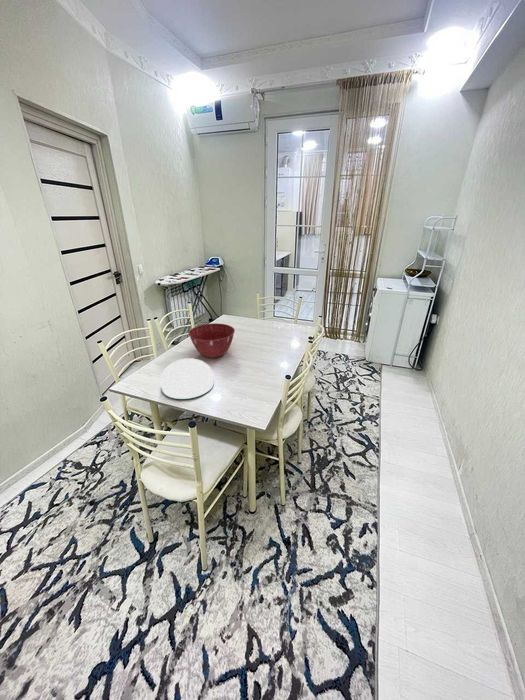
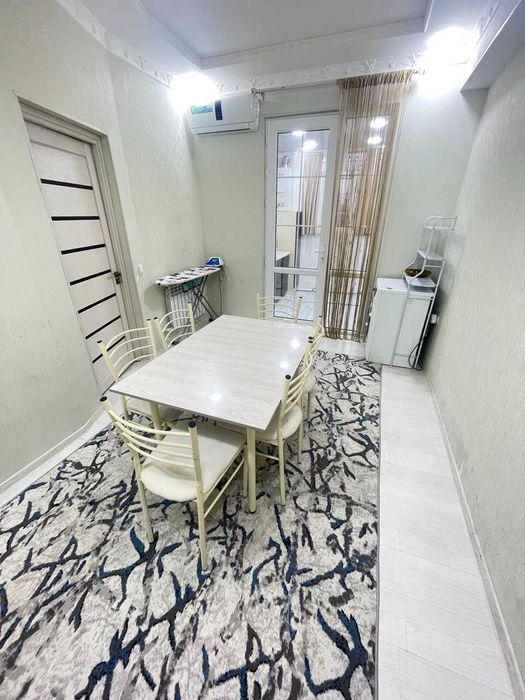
- mixing bowl [188,322,236,359]
- plate [159,357,215,400]
